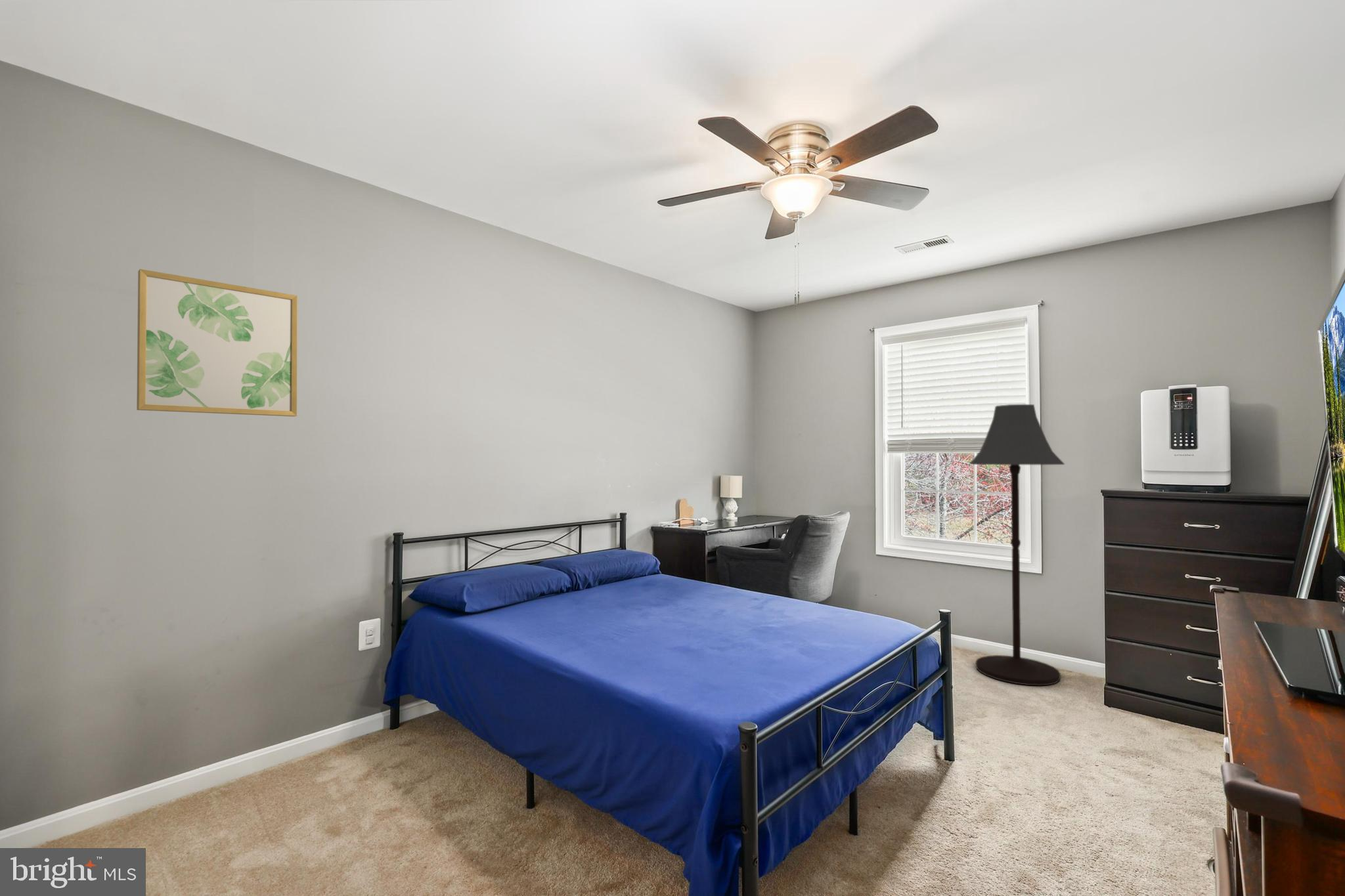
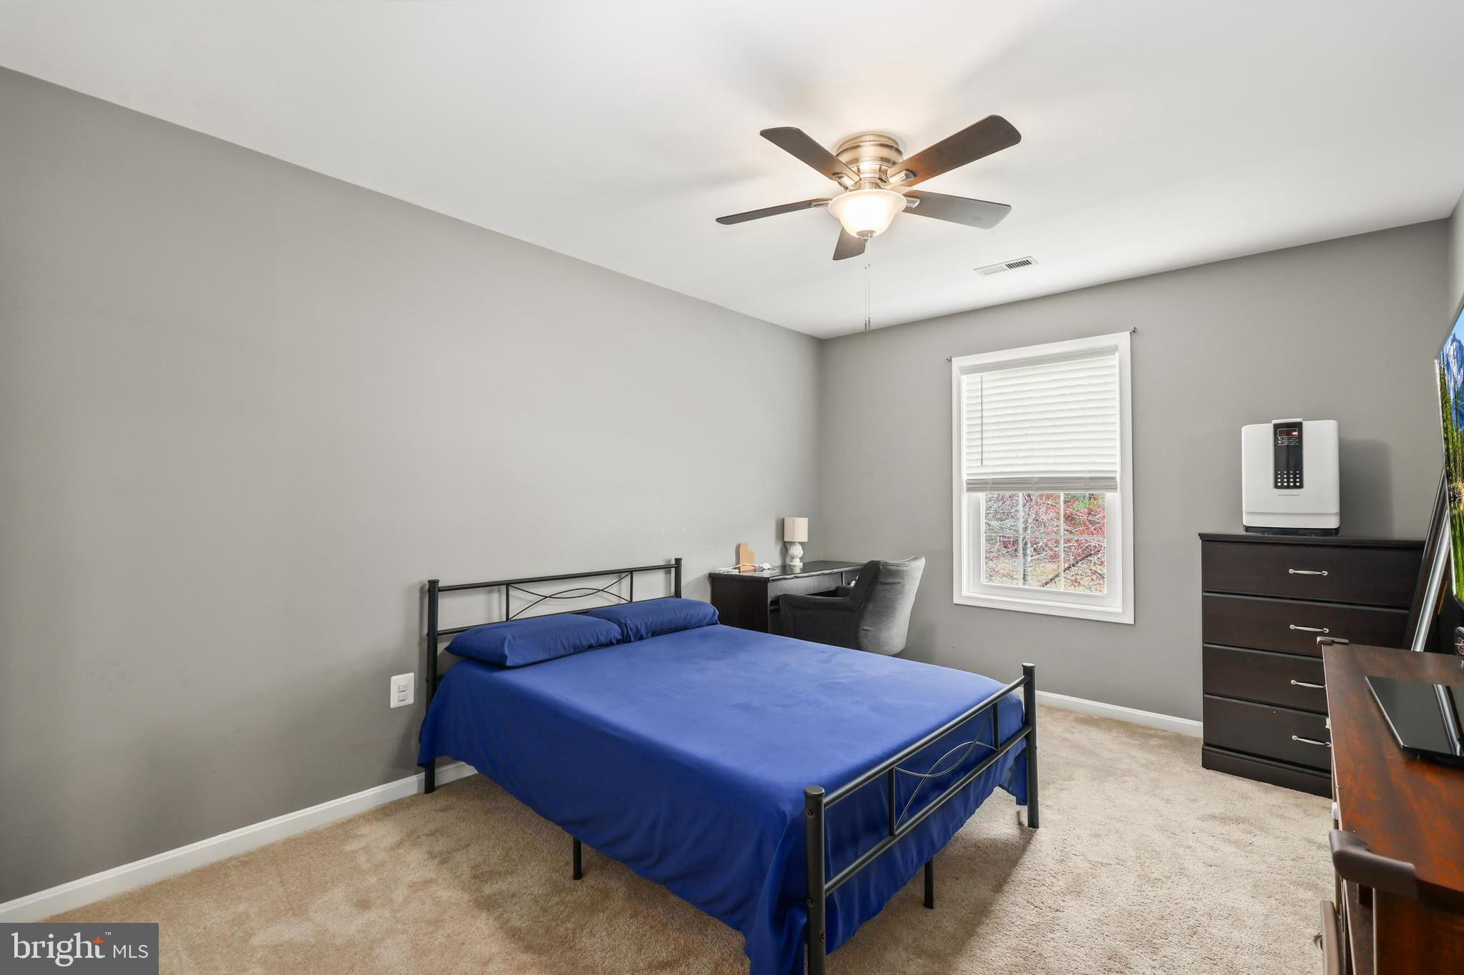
- floor lamp [969,404,1065,687]
- wall art [136,268,298,417]
